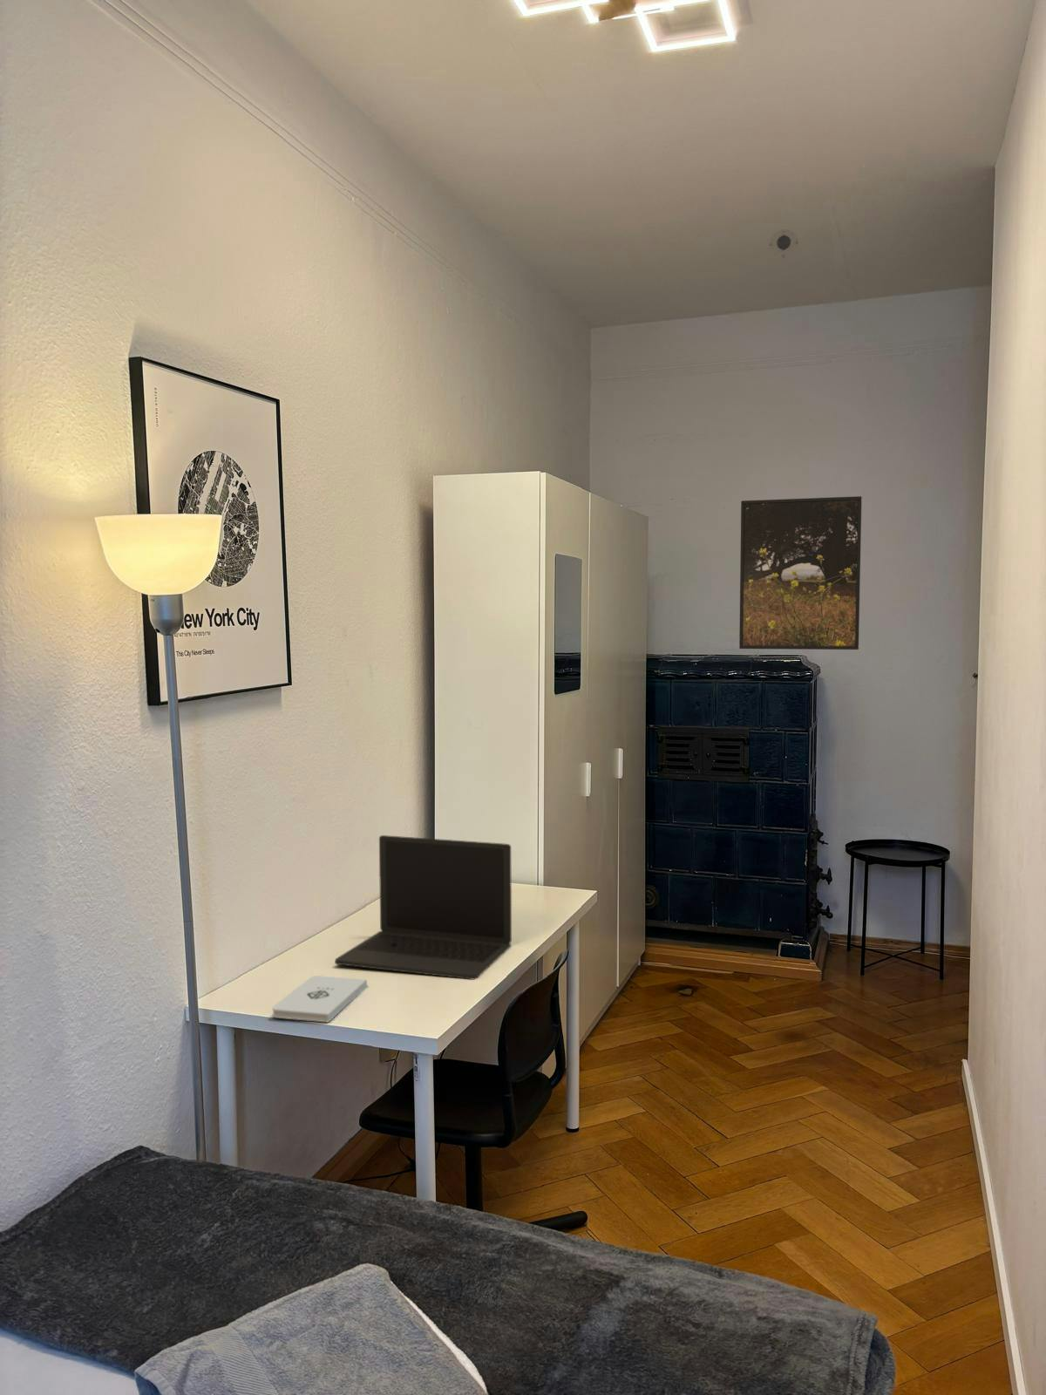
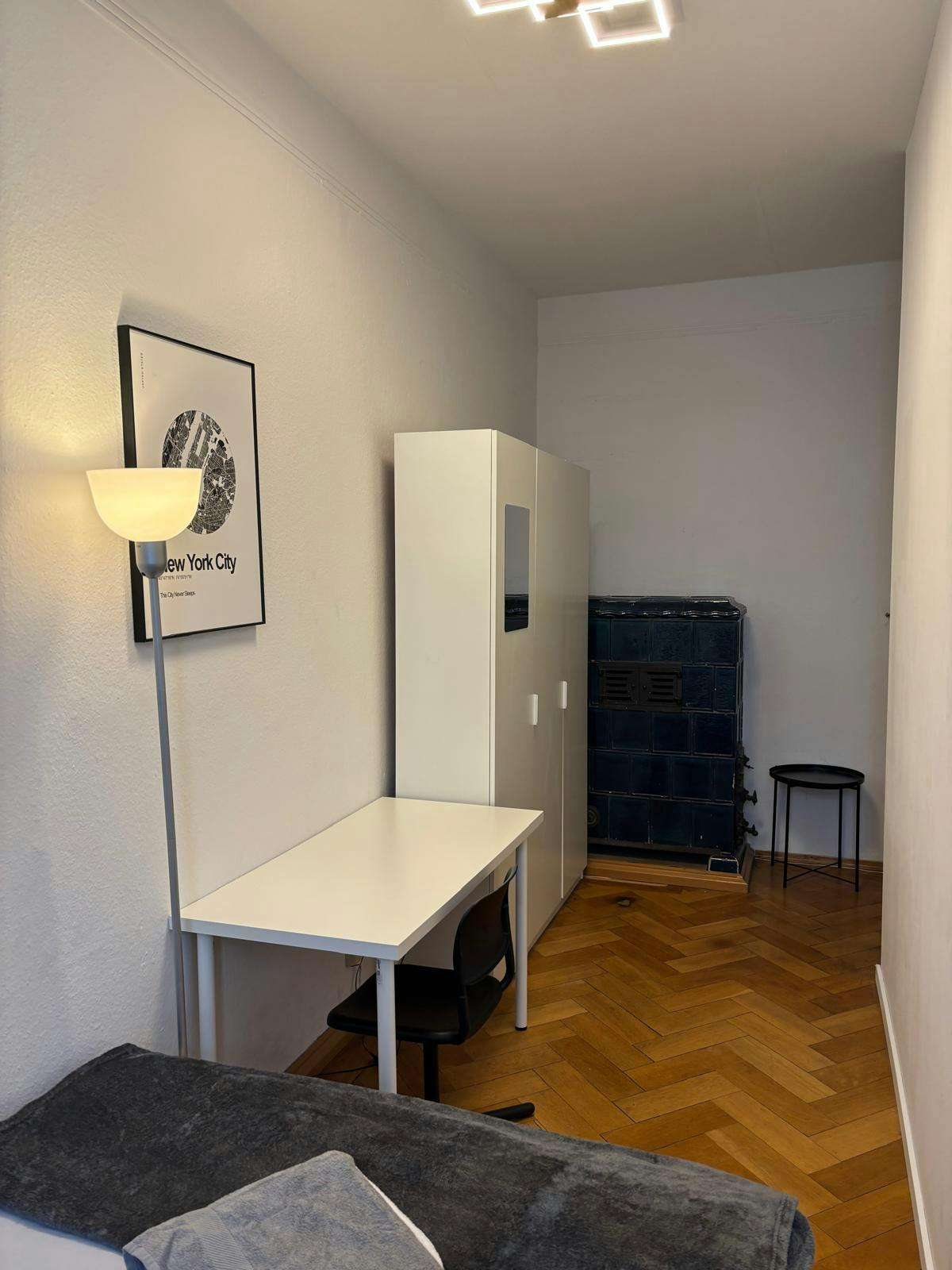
- laptop [334,835,512,980]
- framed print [738,495,863,650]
- notepad [271,974,368,1024]
- smoke detector [769,228,799,260]
